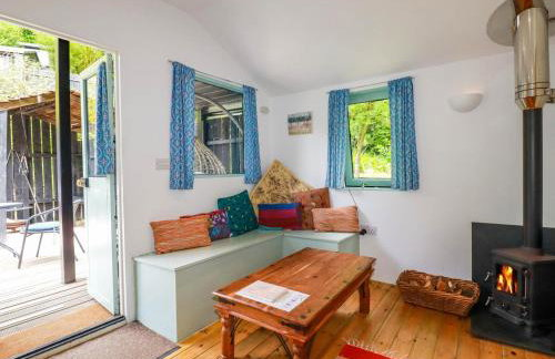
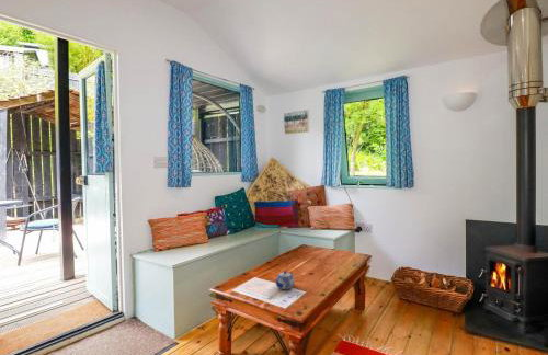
+ teapot [274,270,296,290]
